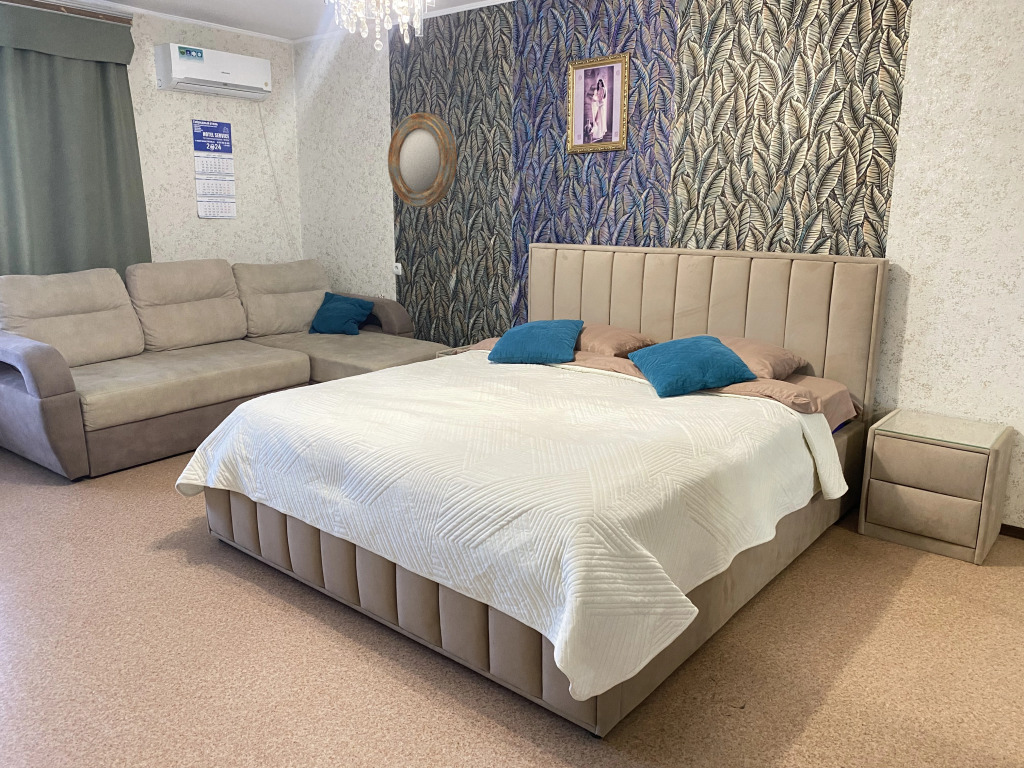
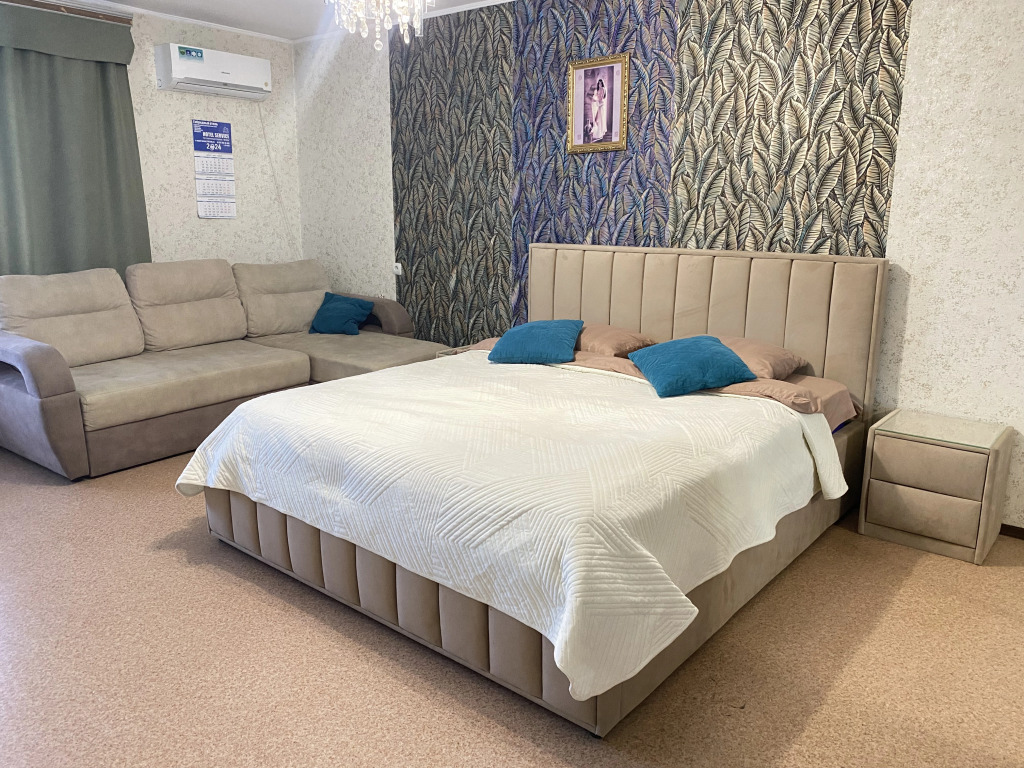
- home mirror [387,112,458,208]
